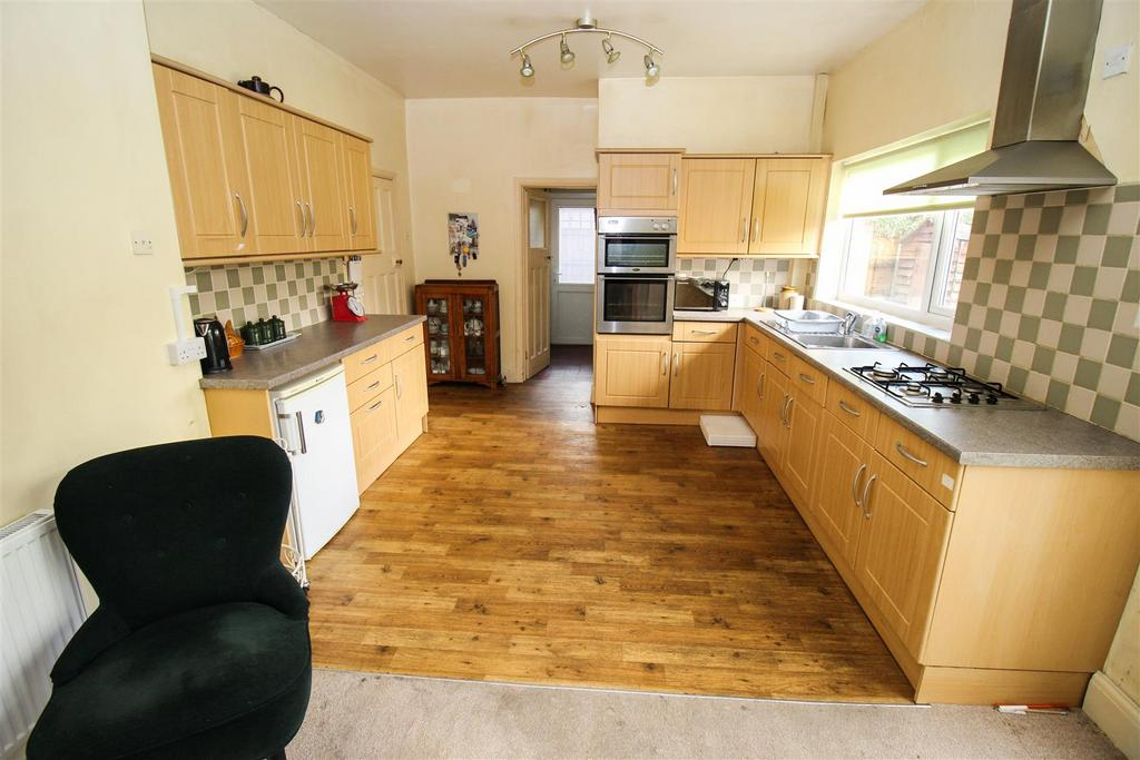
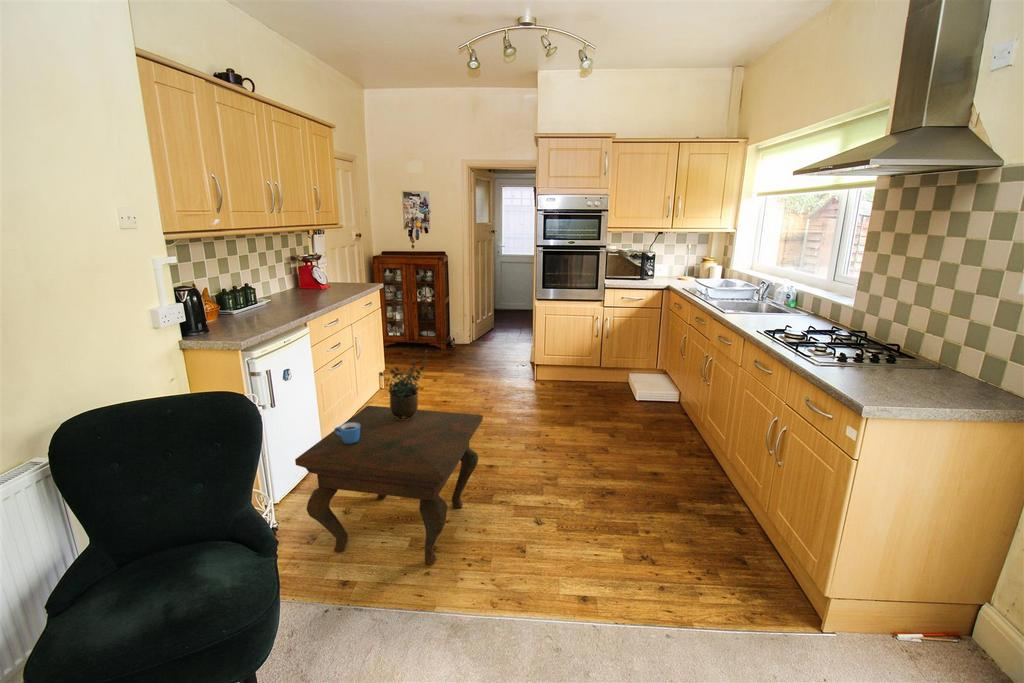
+ mug [333,422,360,444]
+ side table [294,405,484,566]
+ potted plant [378,349,428,420]
